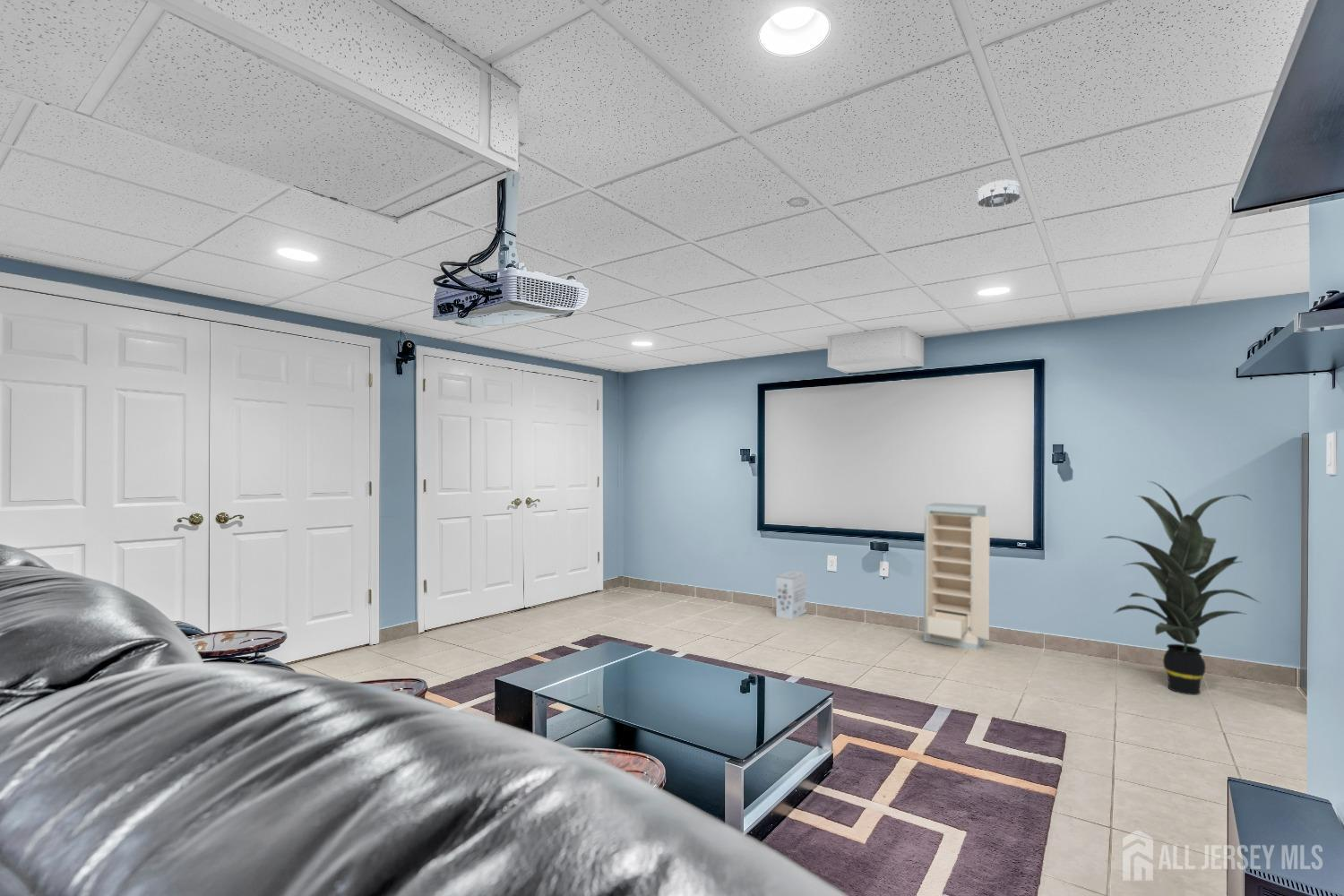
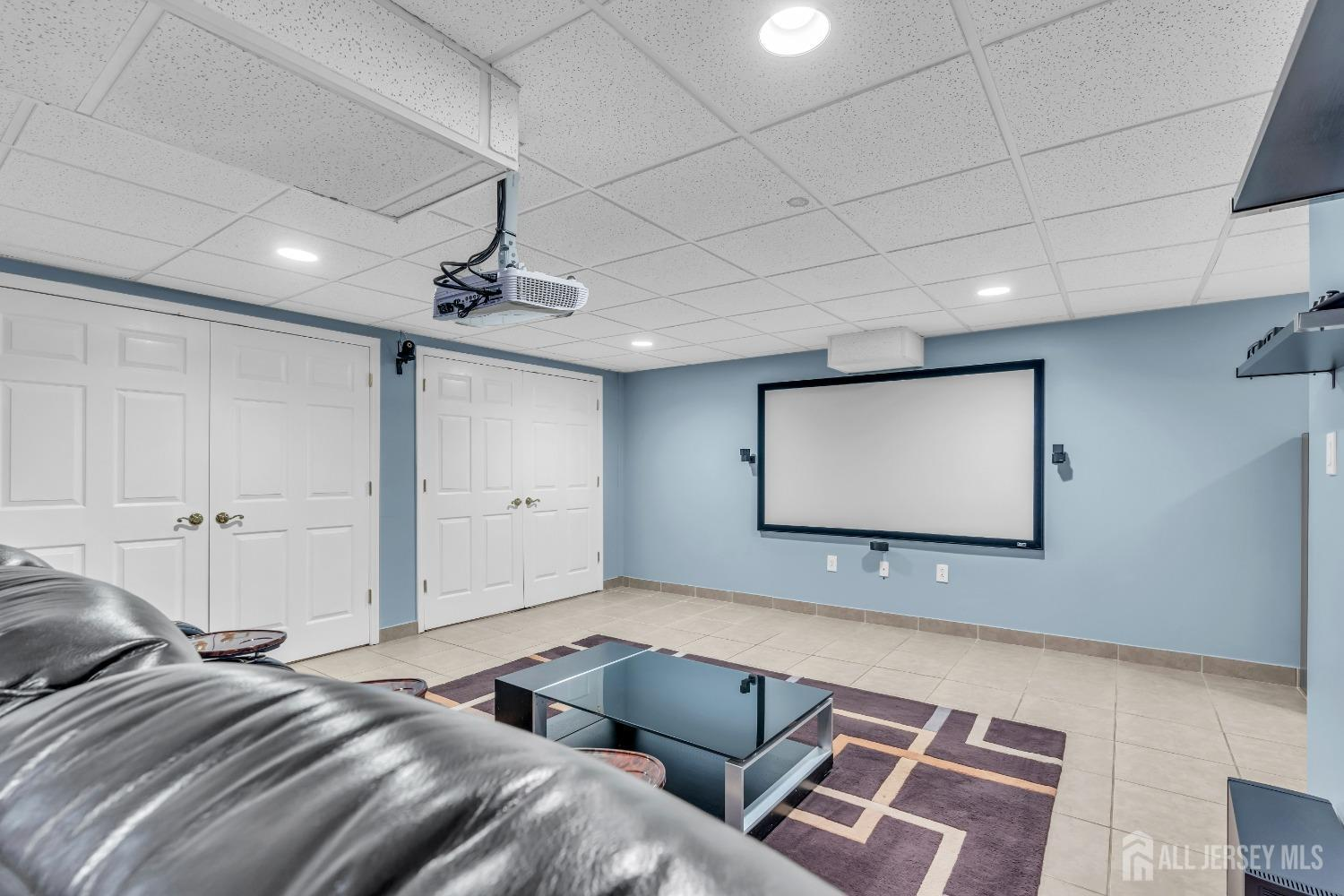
- storage cabinet [923,502,991,651]
- indoor plant [1102,480,1262,696]
- smoke detector [977,179,1021,208]
- cardboard box [775,570,807,620]
